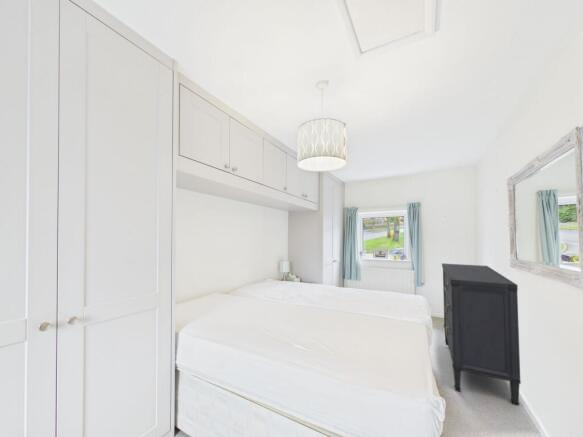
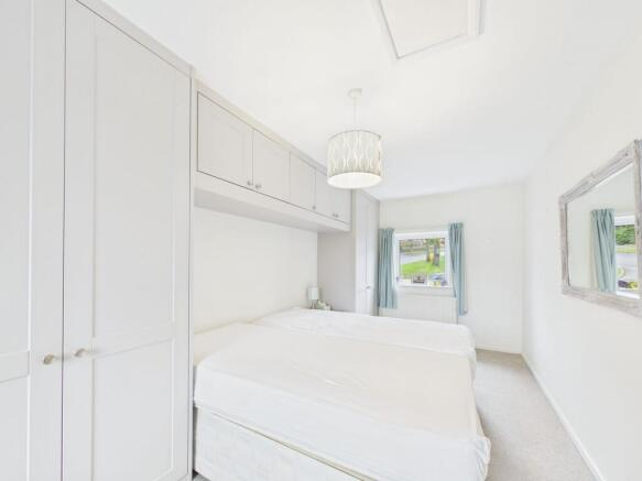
- dresser [441,262,522,406]
